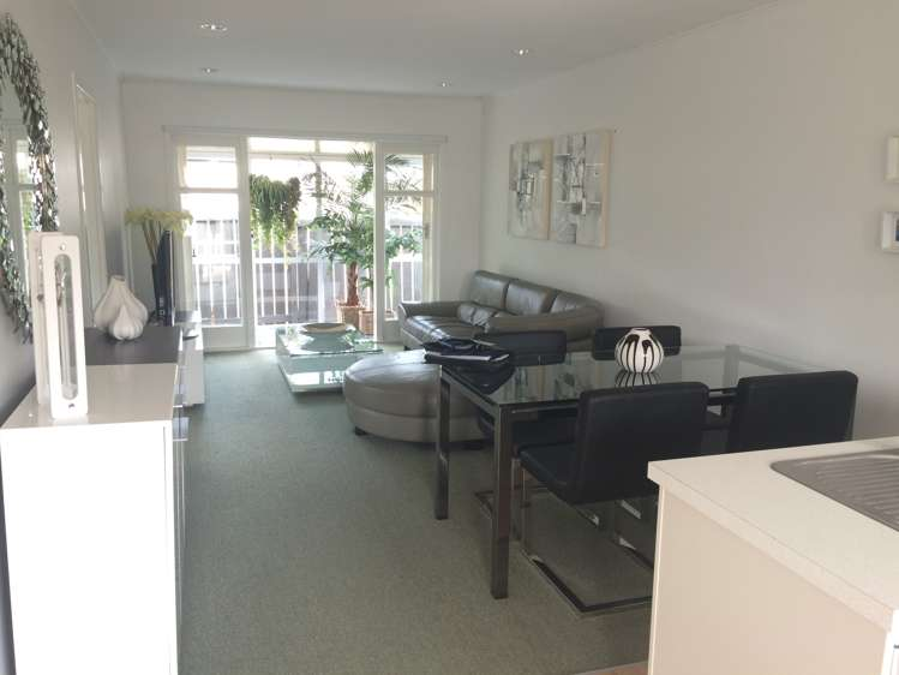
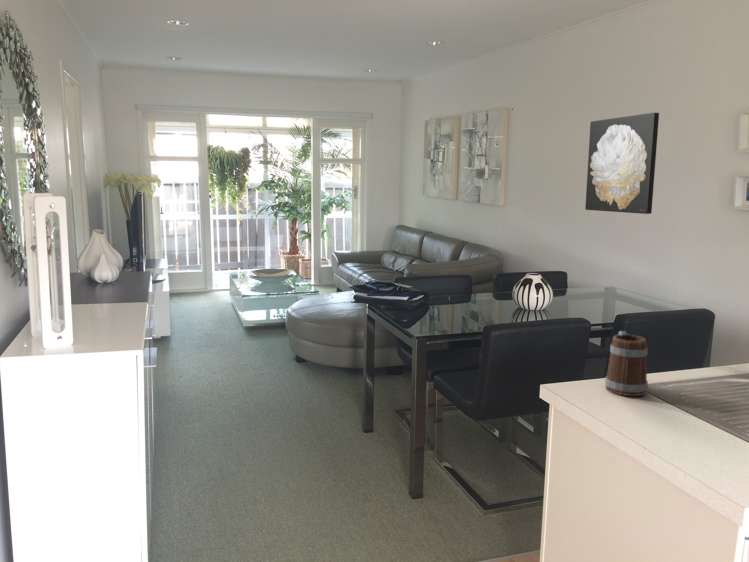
+ mug [604,330,649,397]
+ wall art [584,112,660,215]
